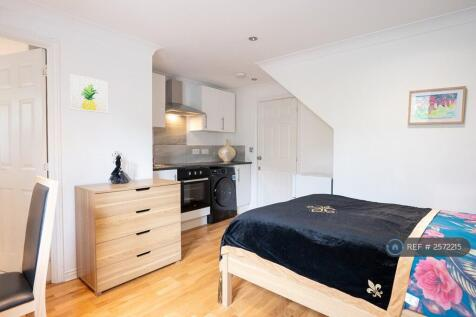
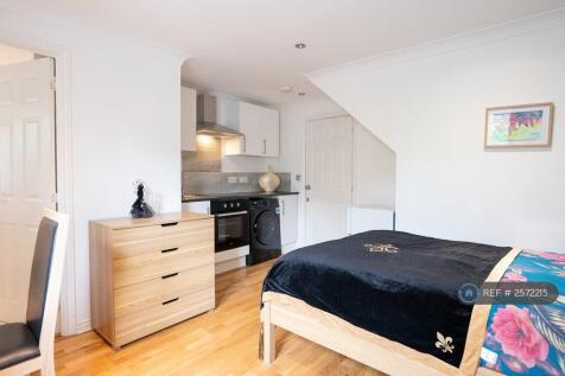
- wall art [69,73,109,115]
